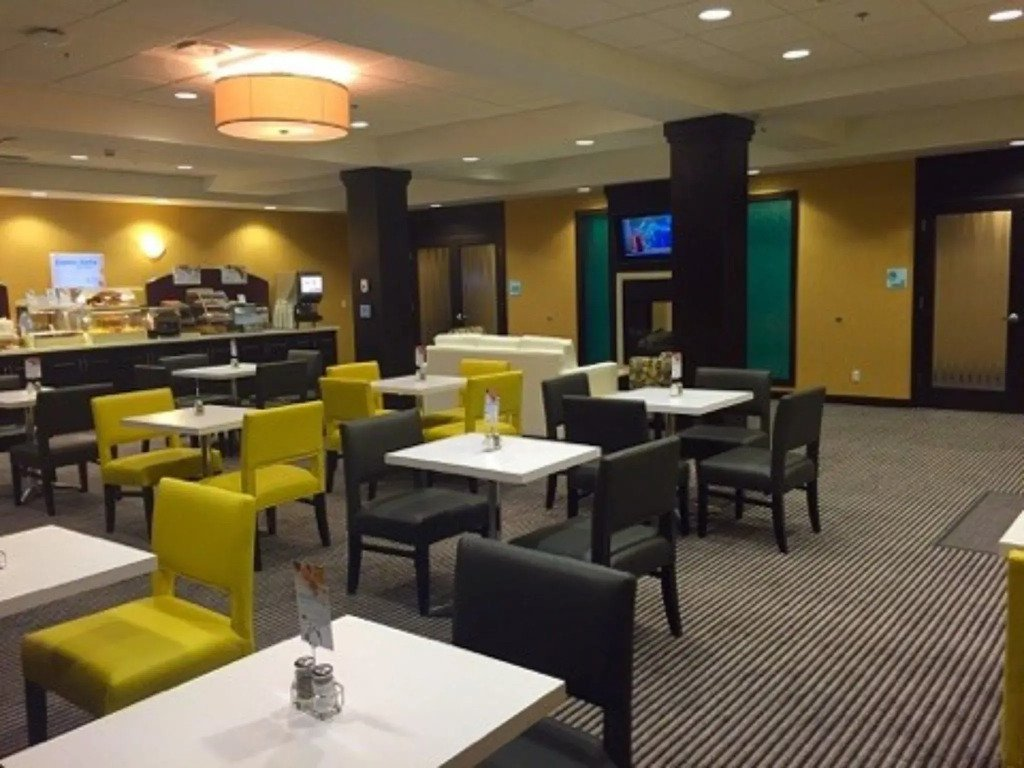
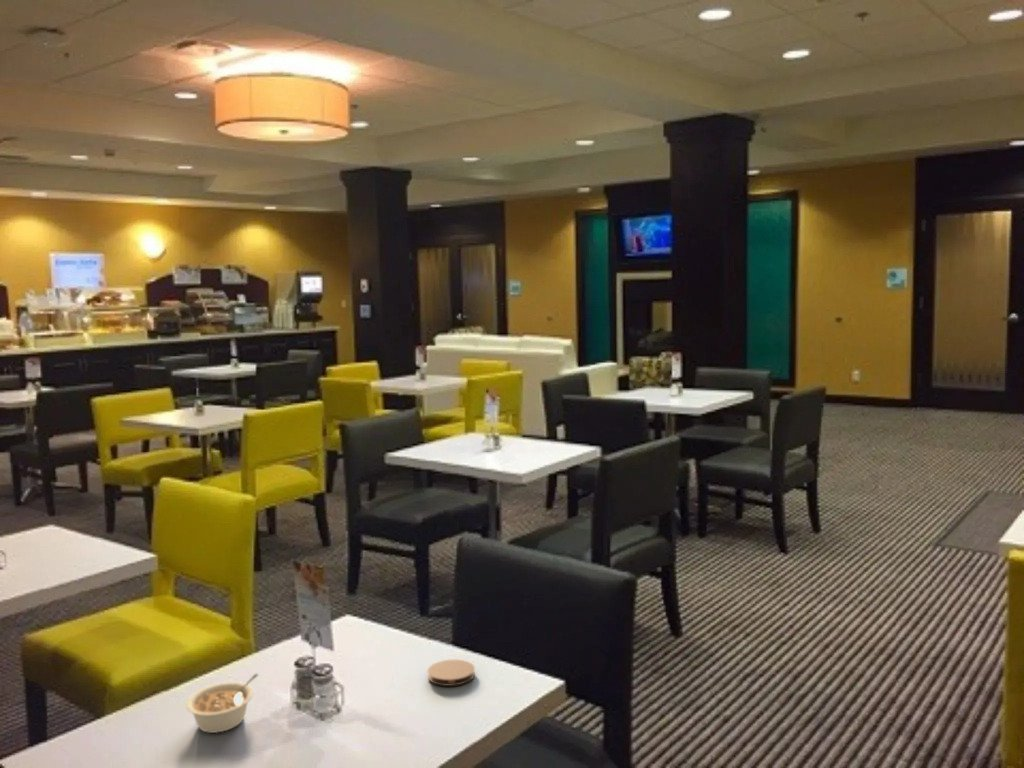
+ coaster [427,659,476,687]
+ legume [185,673,260,734]
